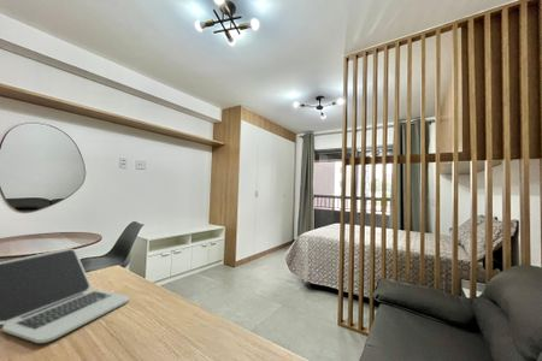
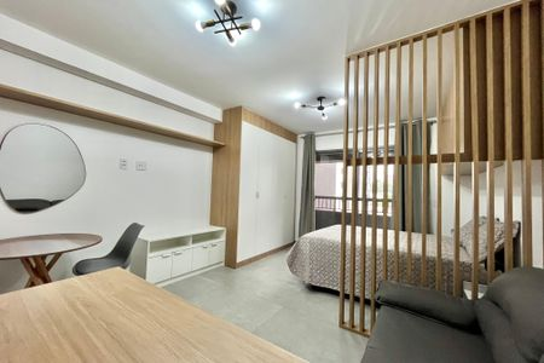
- laptop [0,247,130,344]
